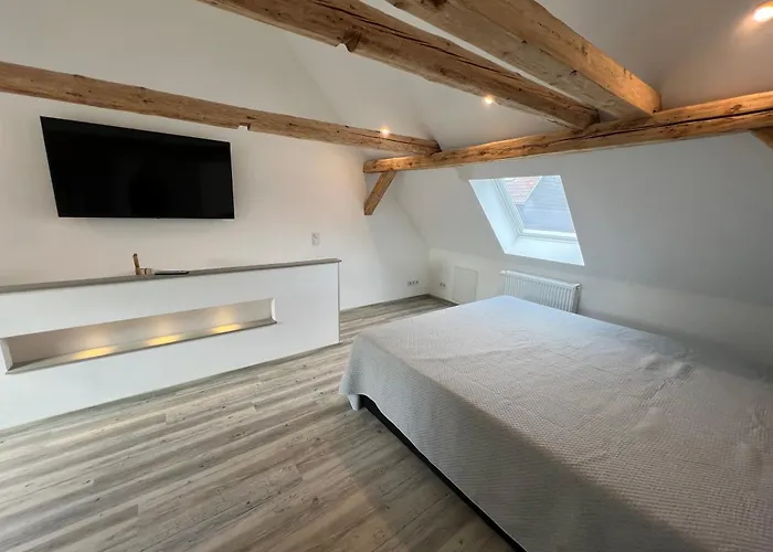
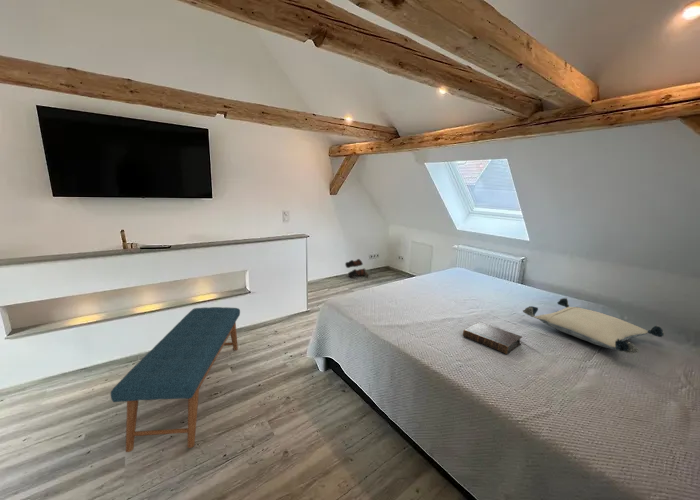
+ pillow [522,297,666,355]
+ bench [110,306,241,453]
+ book [462,321,523,355]
+ boots [344,258,370,279]
